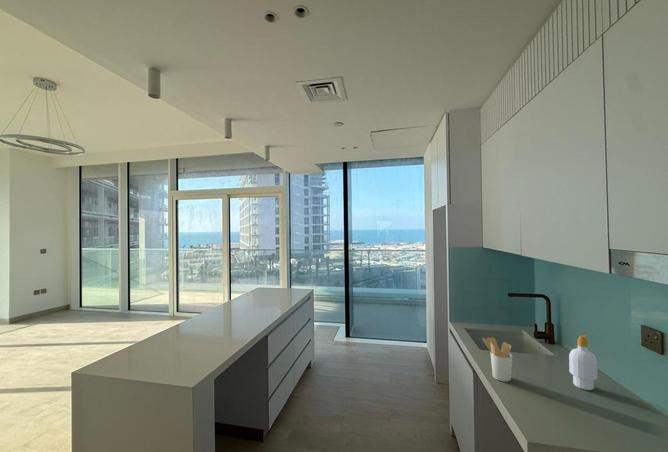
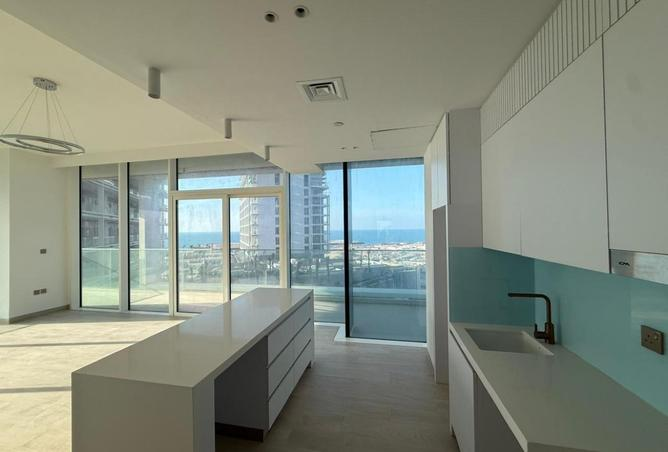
- soap bottle [568,334,598,391]
- utensil holder [481,336,513,383]
